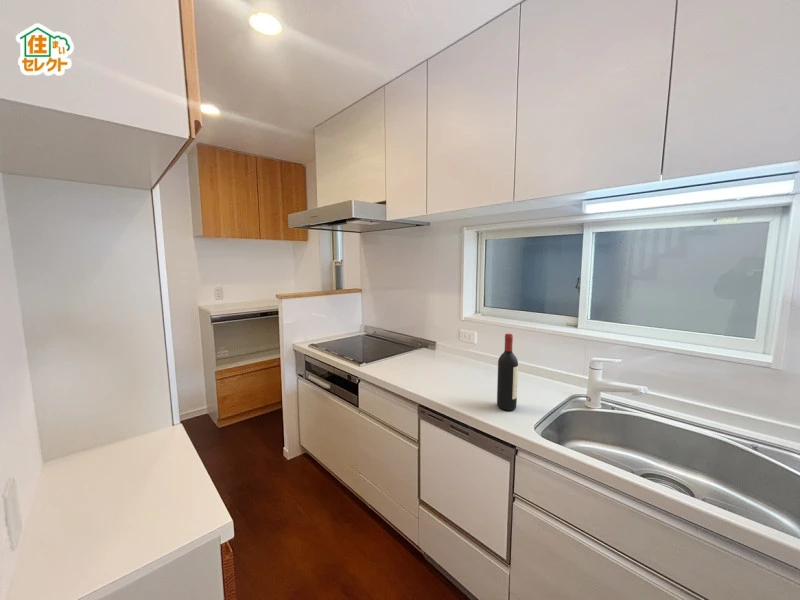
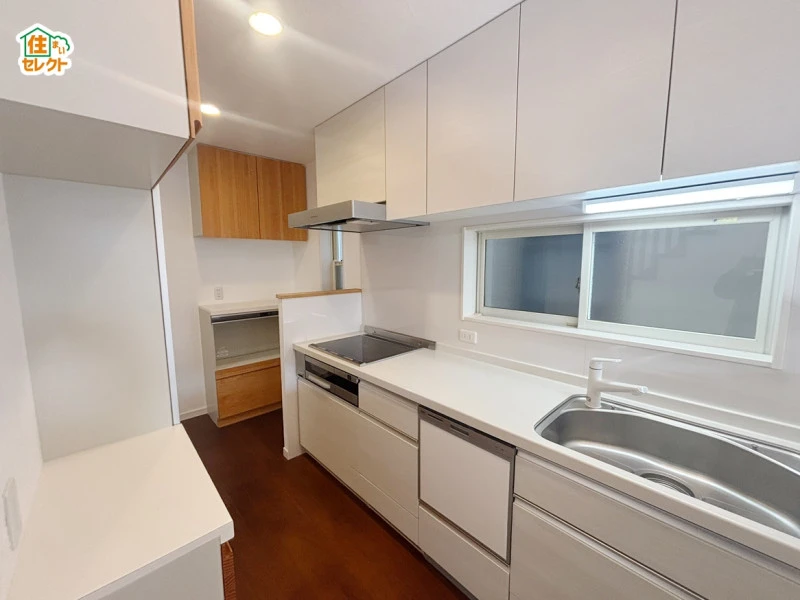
- wine bottle [496,333,519,412]
